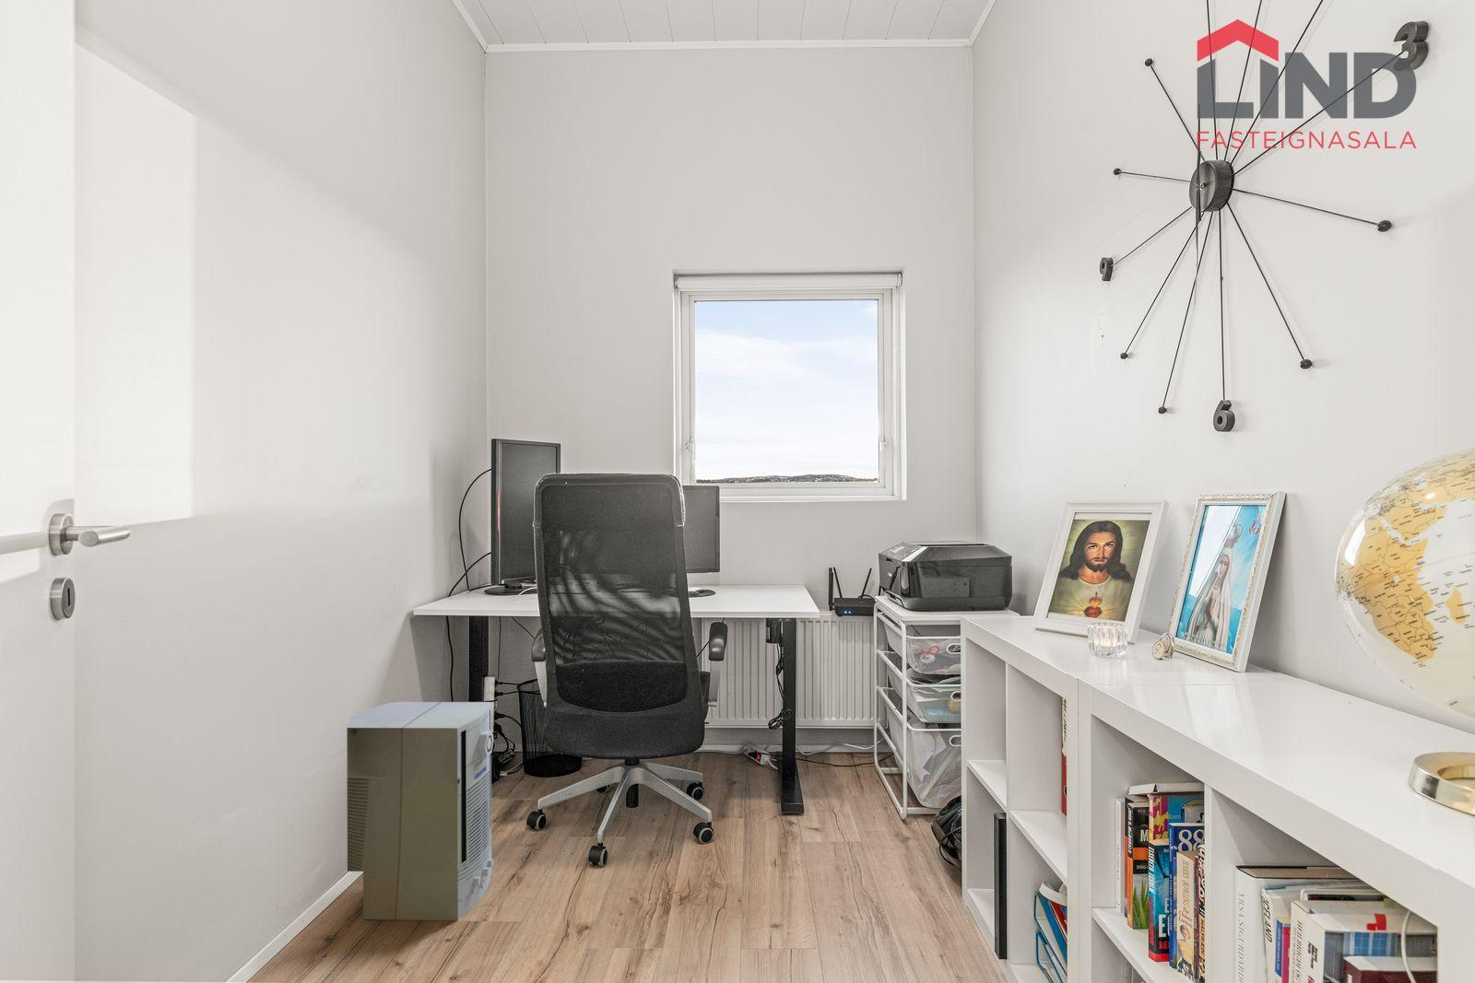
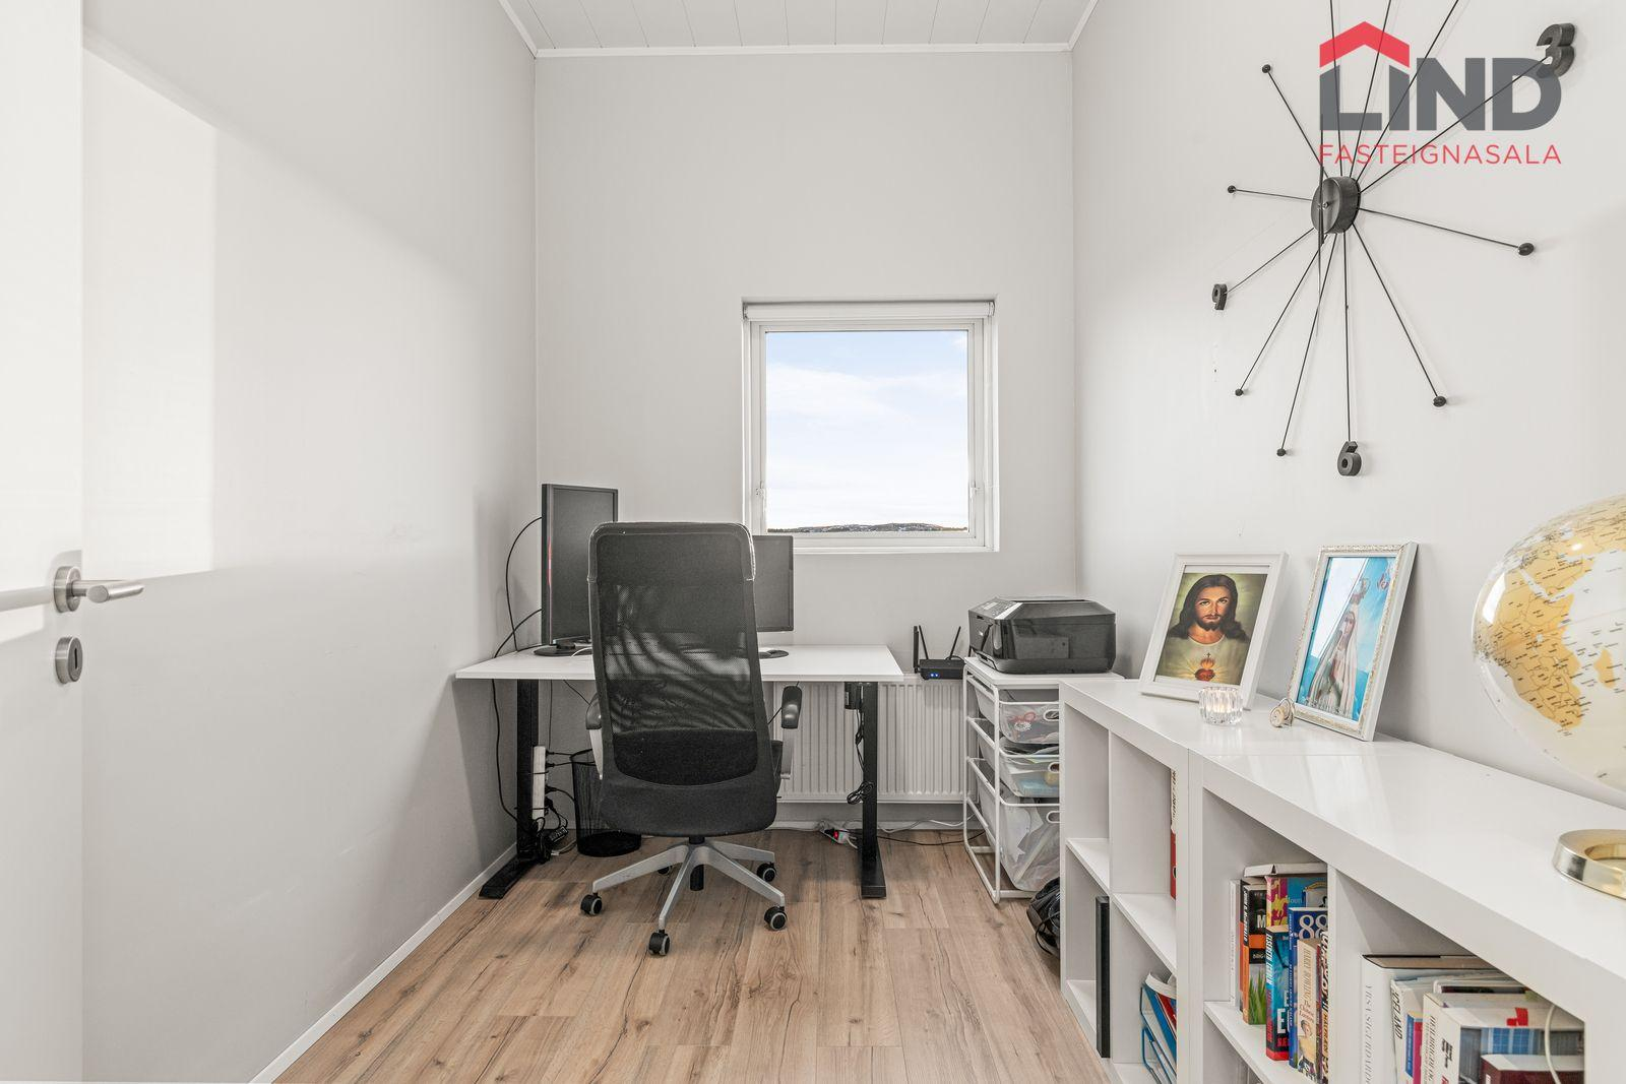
- air purifier [346,701,495,922]
